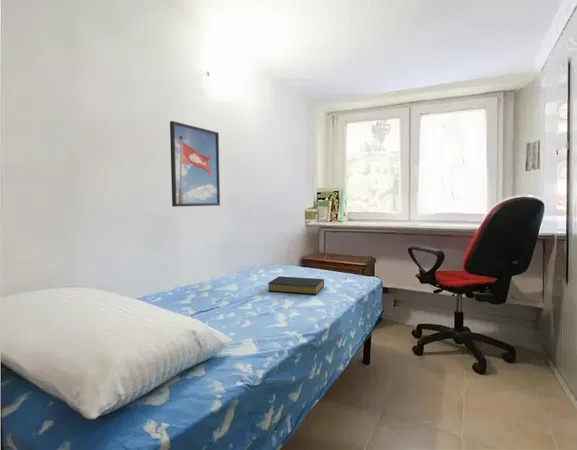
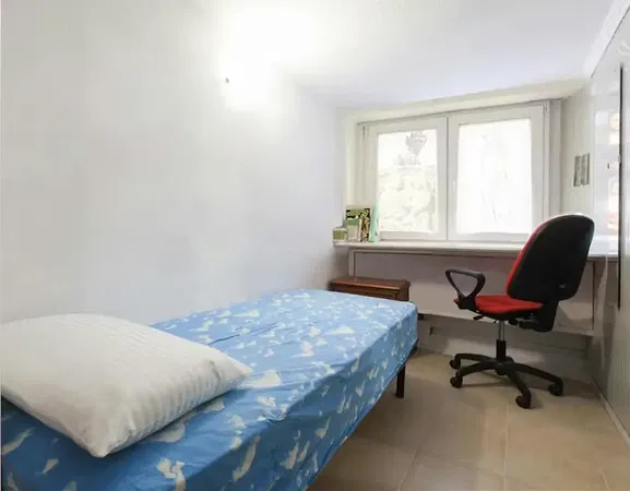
- hardback book [267,275,325,296]
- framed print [169,120,221,208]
